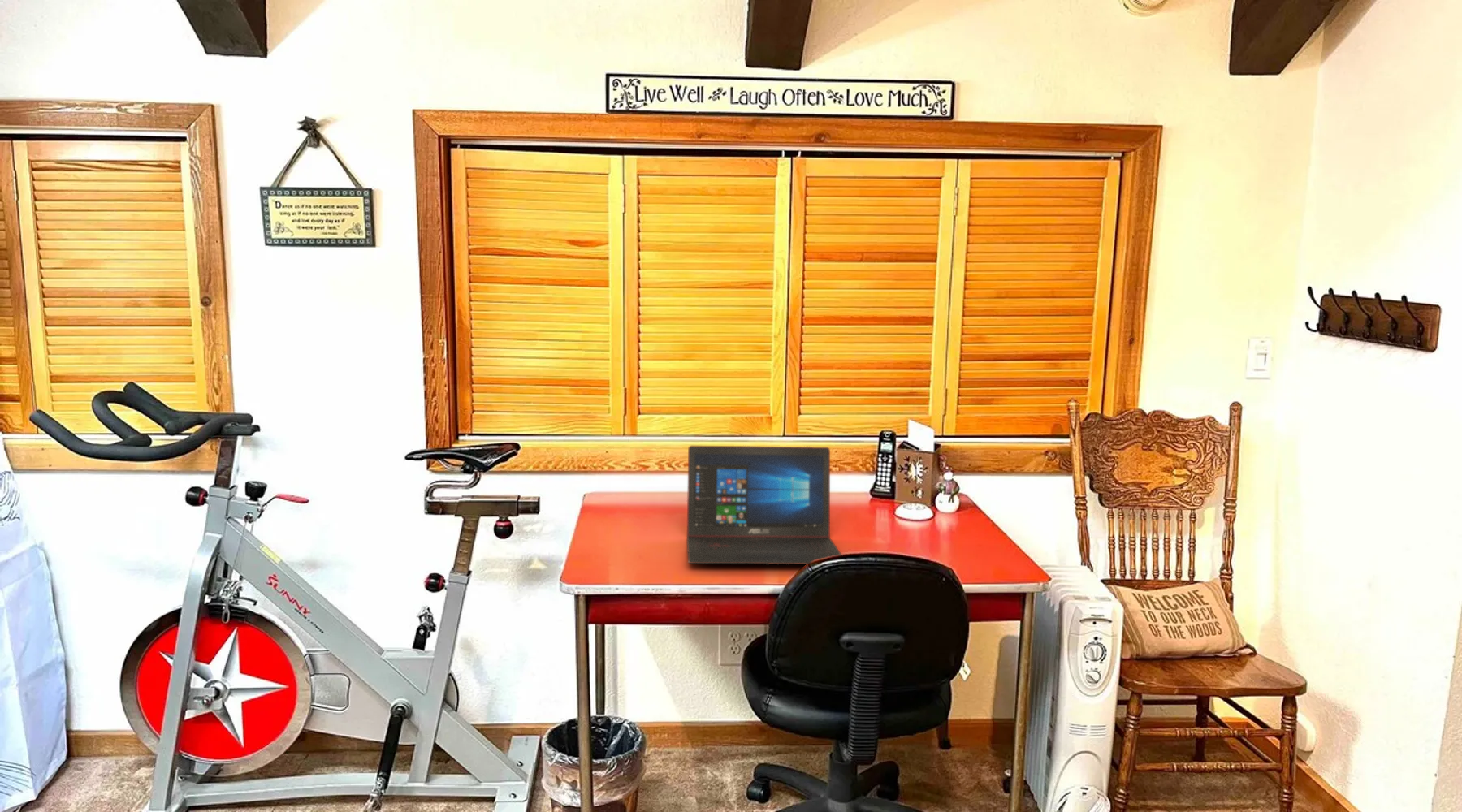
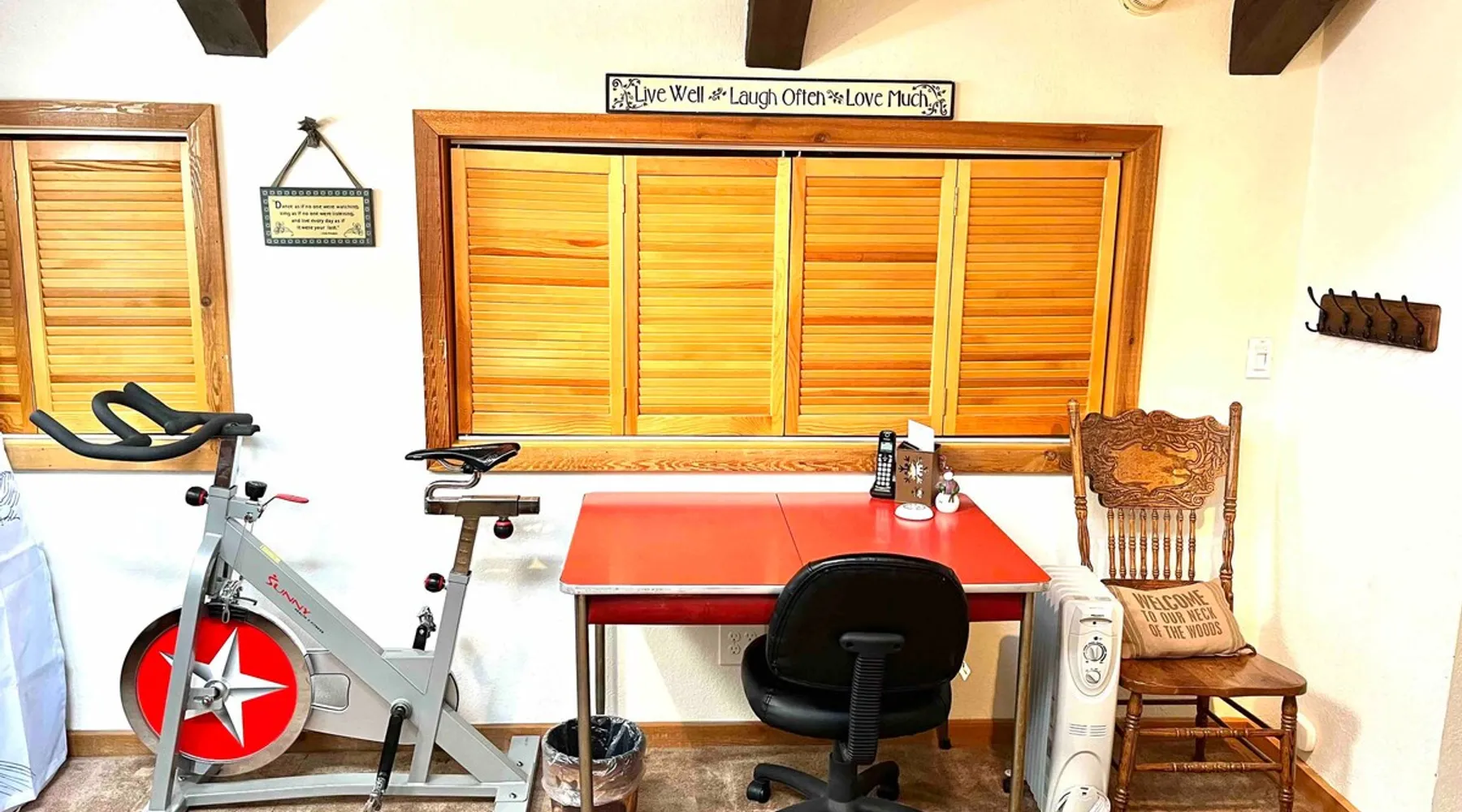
- laptop [686,445,842,565]
